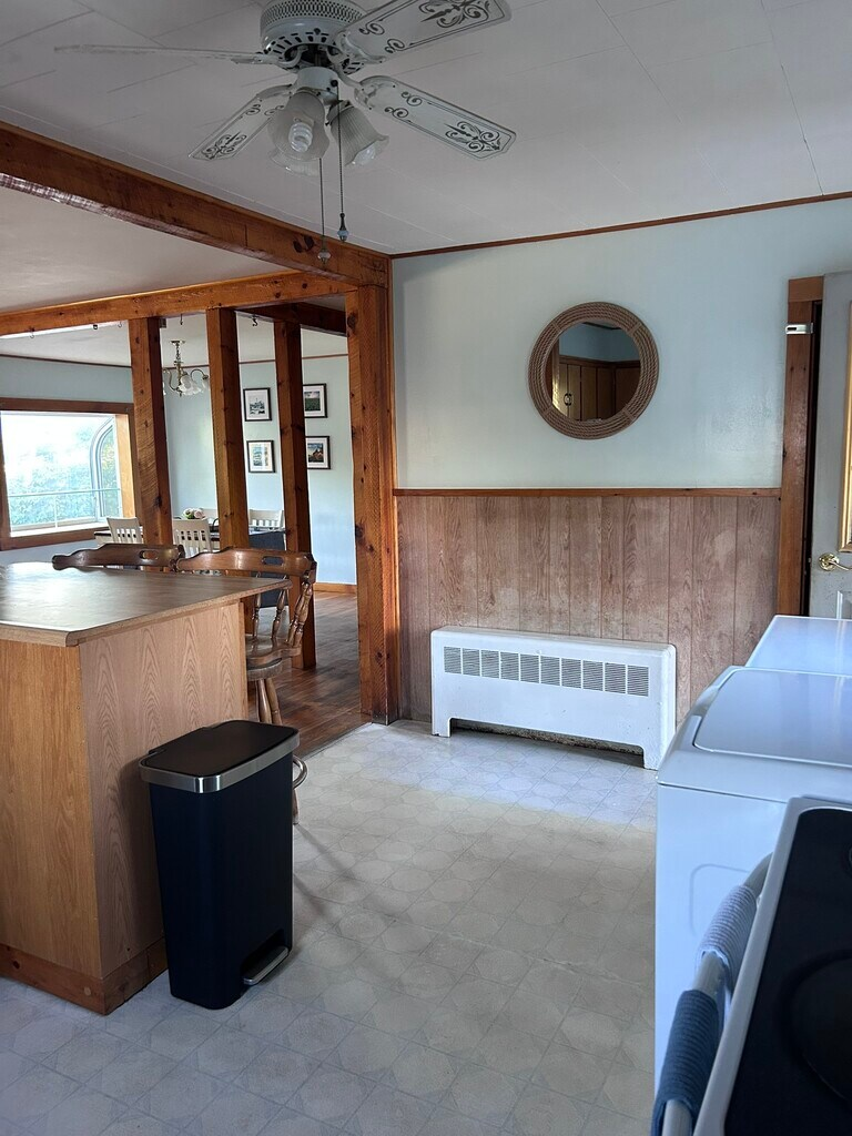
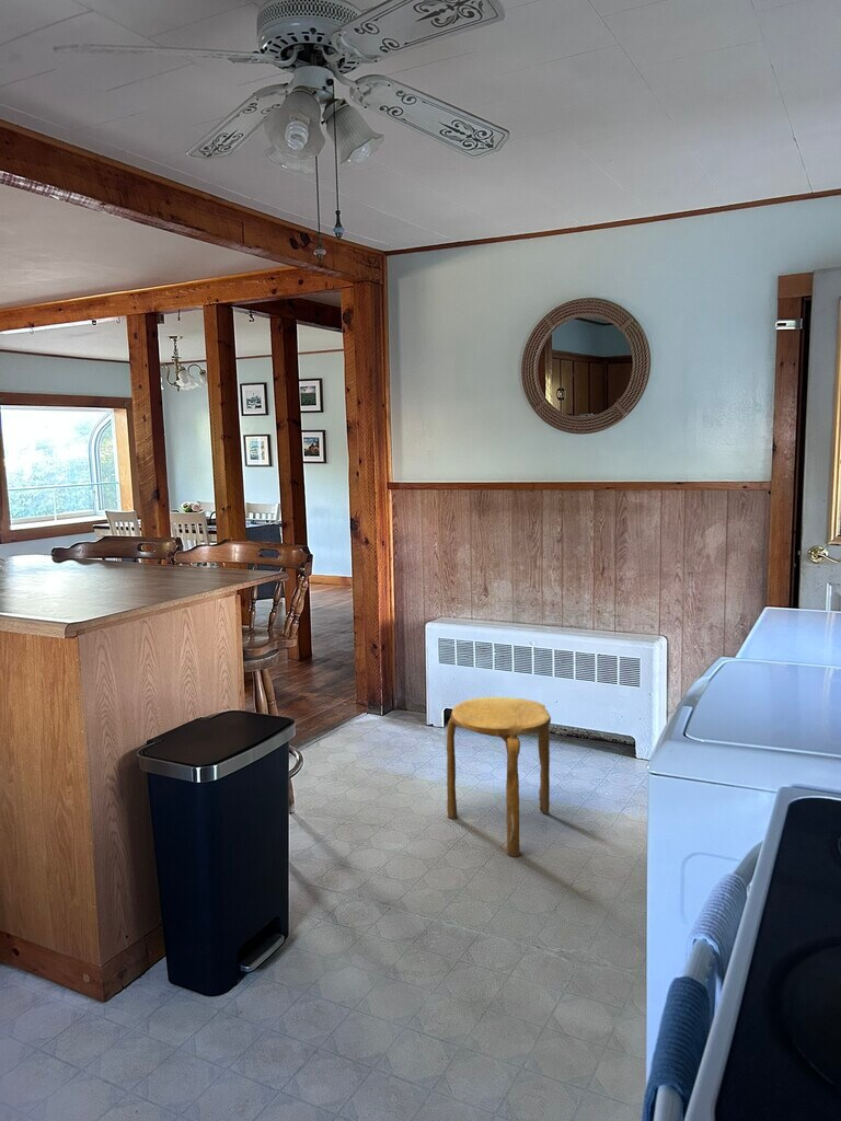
+ stool [446,695,552,858]
